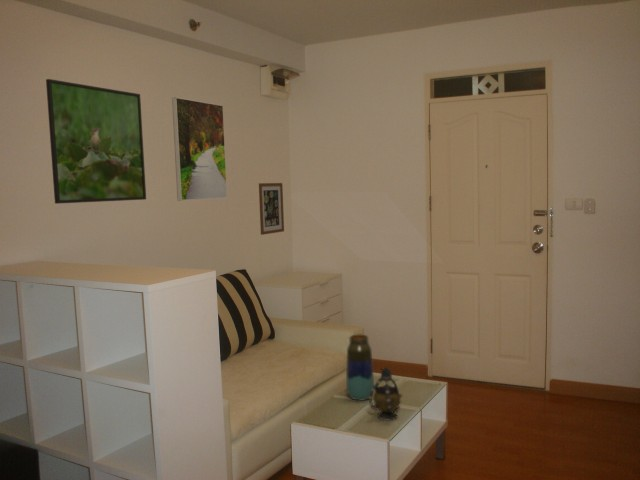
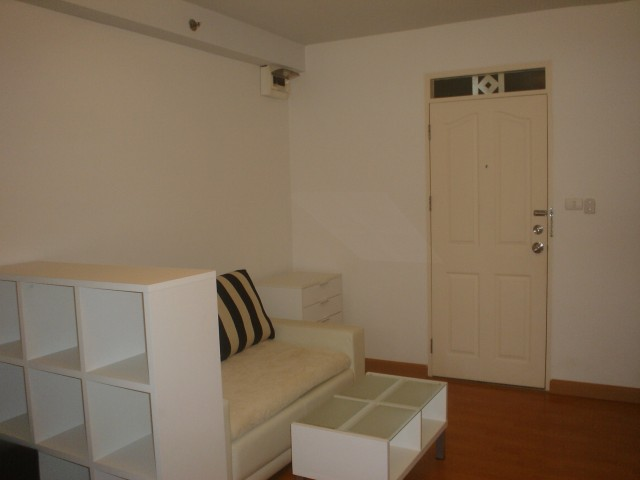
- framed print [171,96,228,202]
- teapot [368,366,403,421]
- vase [345,334,375,402]
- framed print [45,78,147,205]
- wall art [258,182,285,236]
